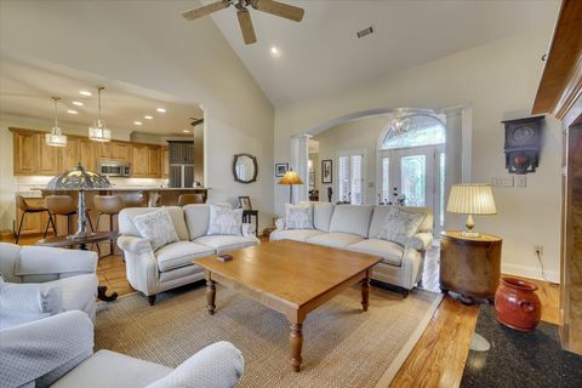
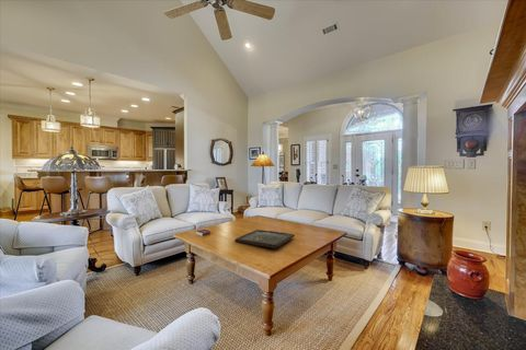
+ board game [233,229,296,249]
